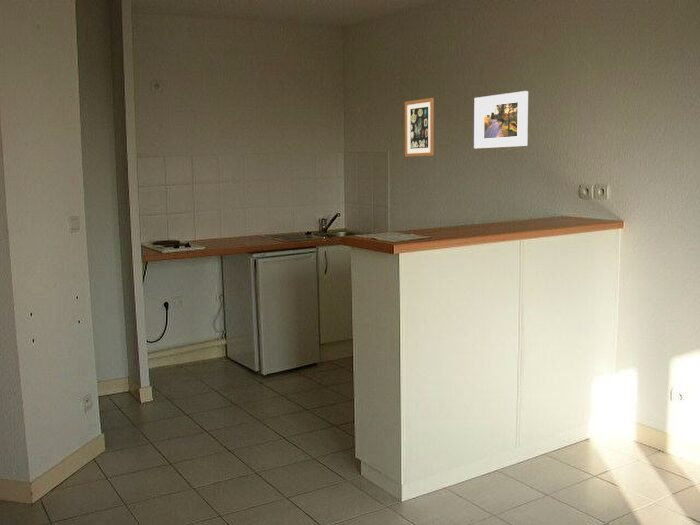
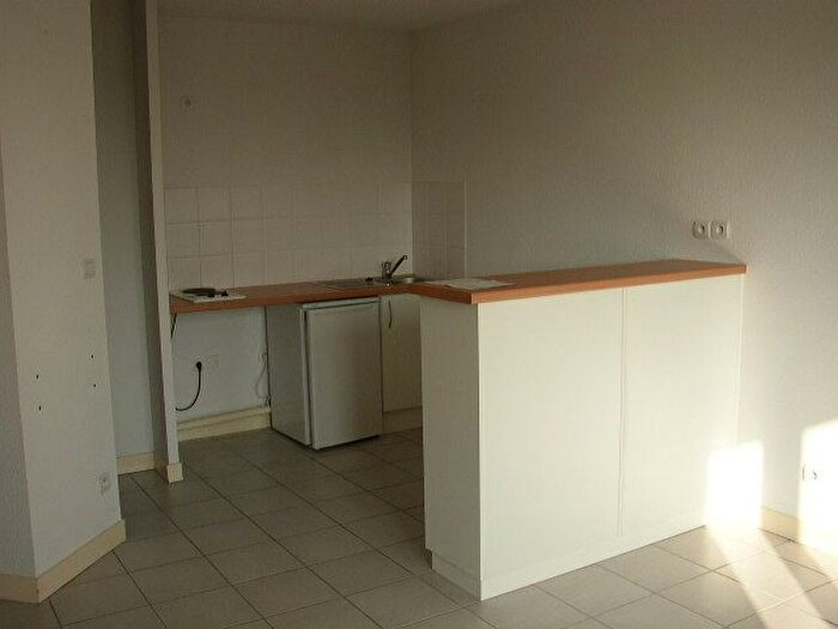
- wall art [404,97,435,158]
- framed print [473,90,529,149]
